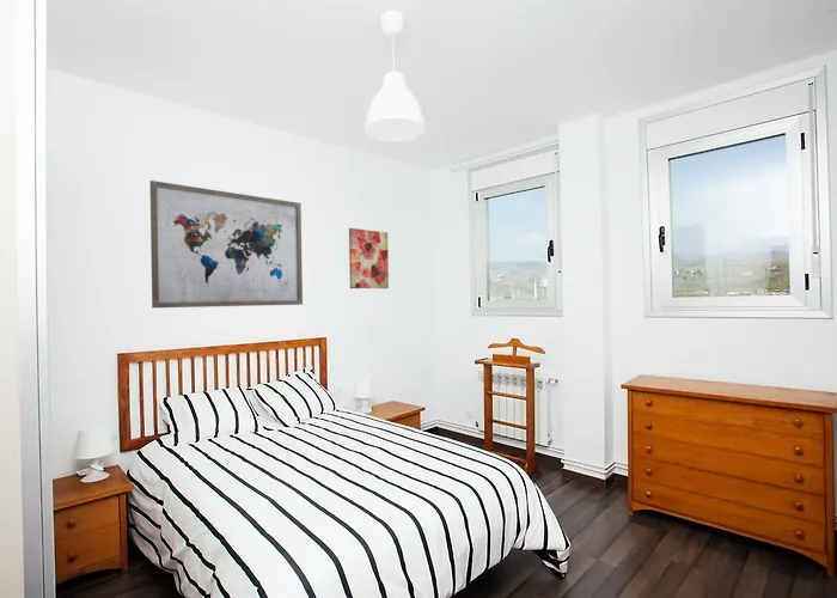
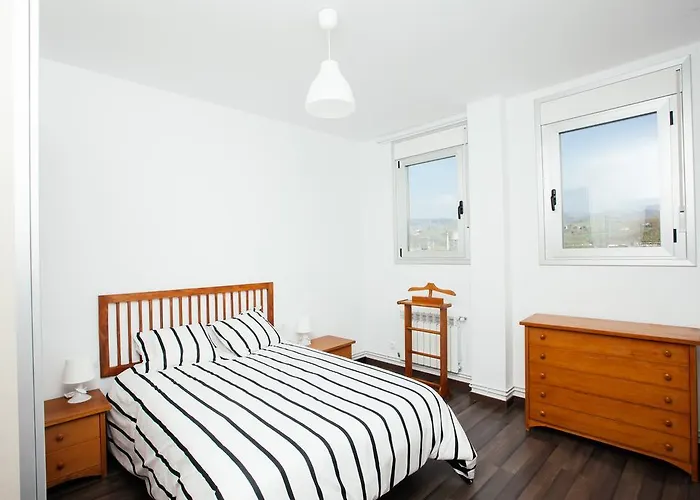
- wall art [148,179,304,309]
- wall art [348,227,390,289]
